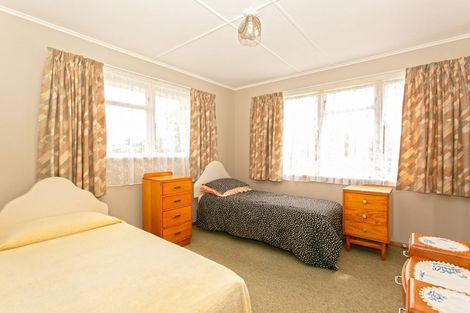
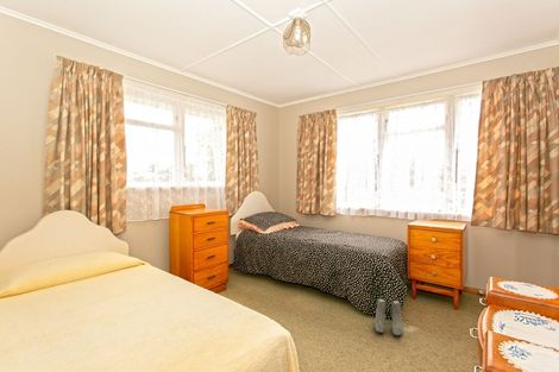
+ boots [373,296,403,336]
